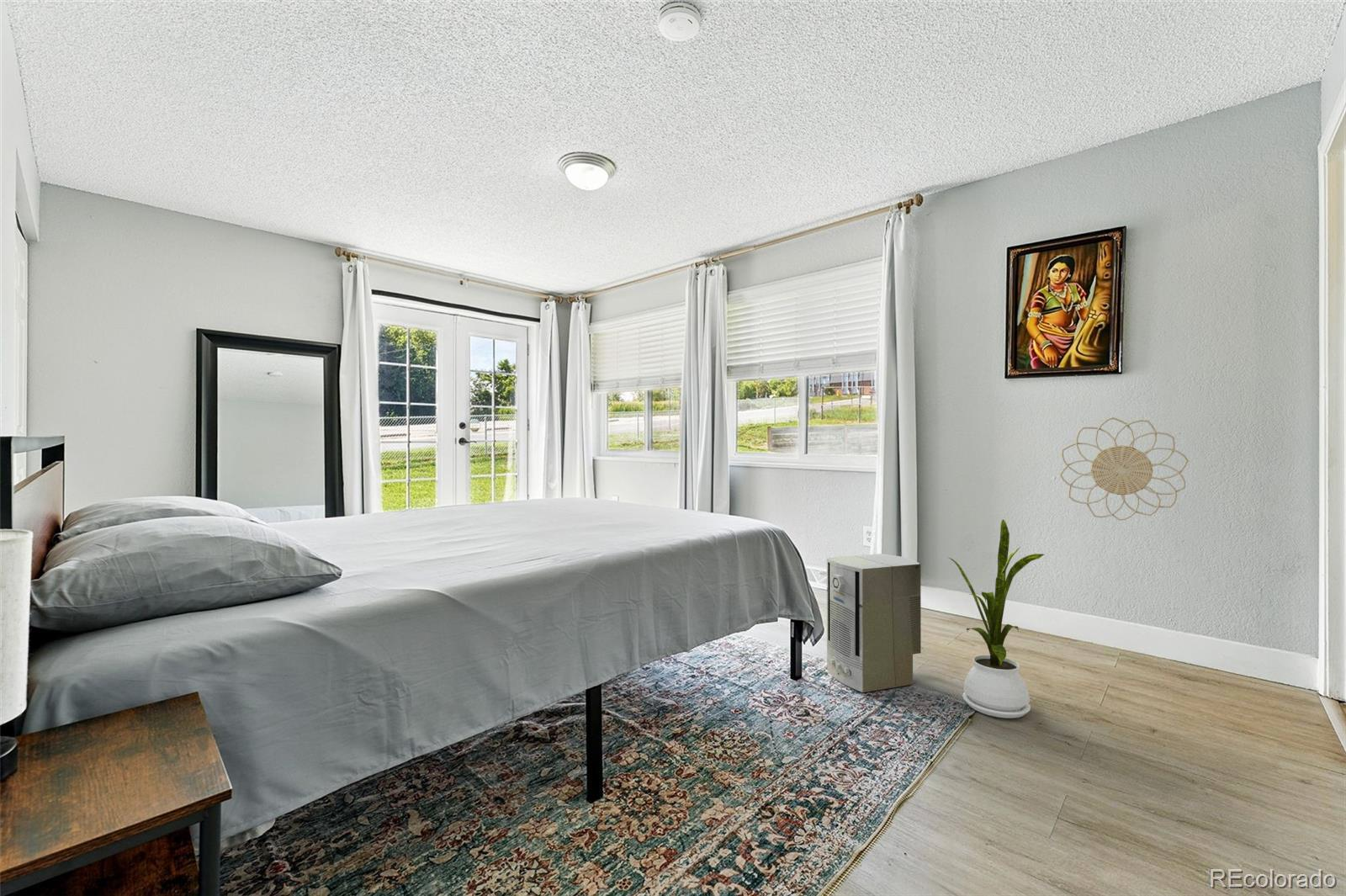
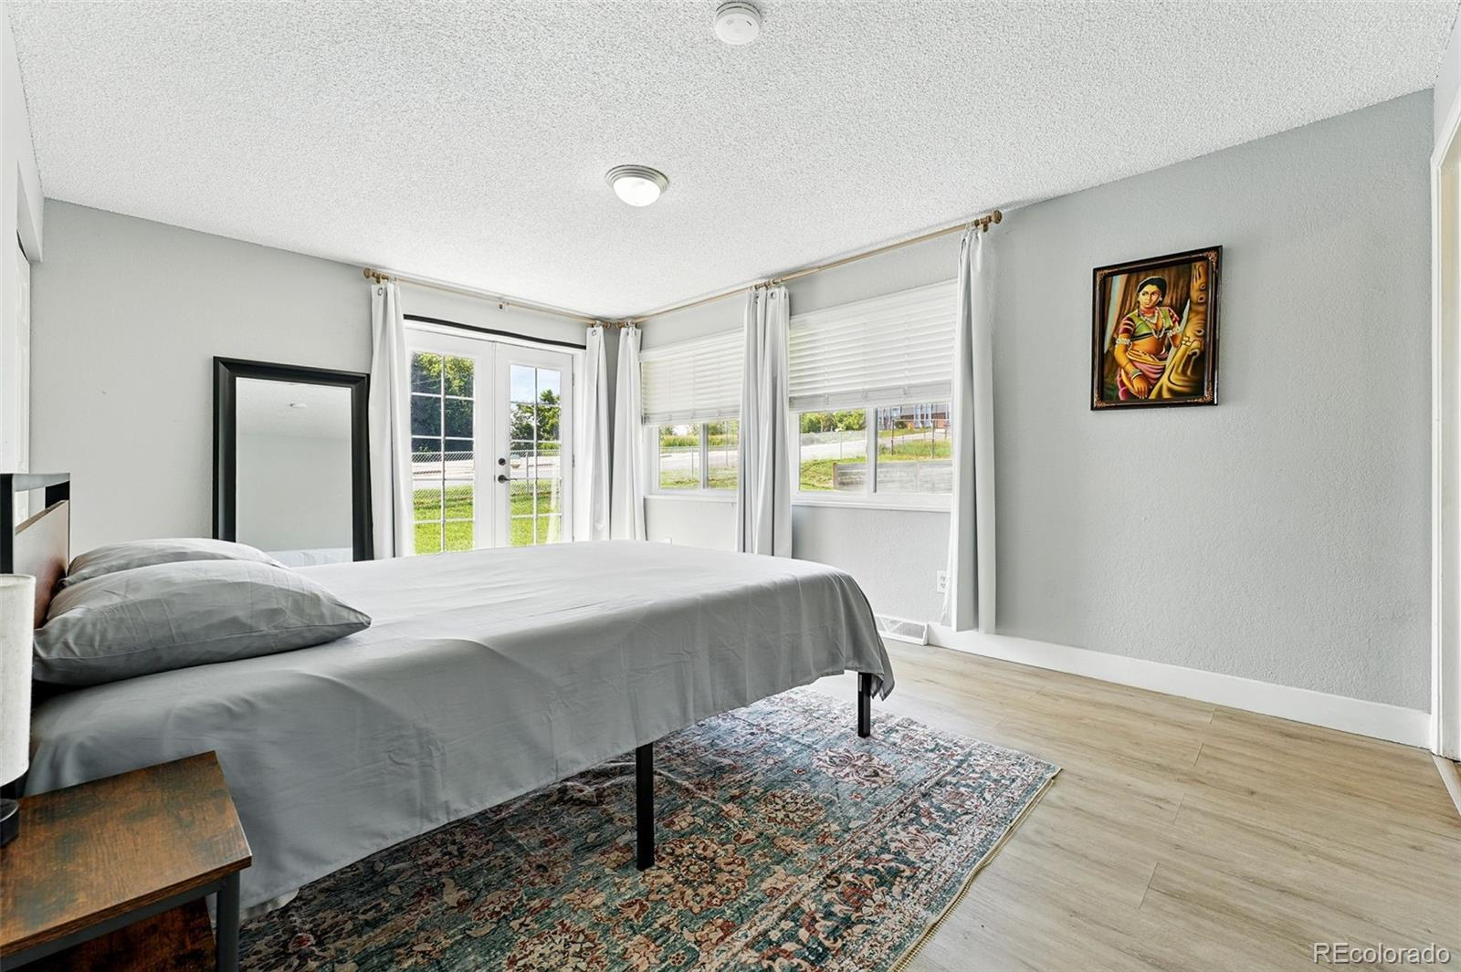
- decorative wall piece [1059,416,1189,521]
- house plant [948,518,1047,719]
- air purifier [826,553,922,693]
